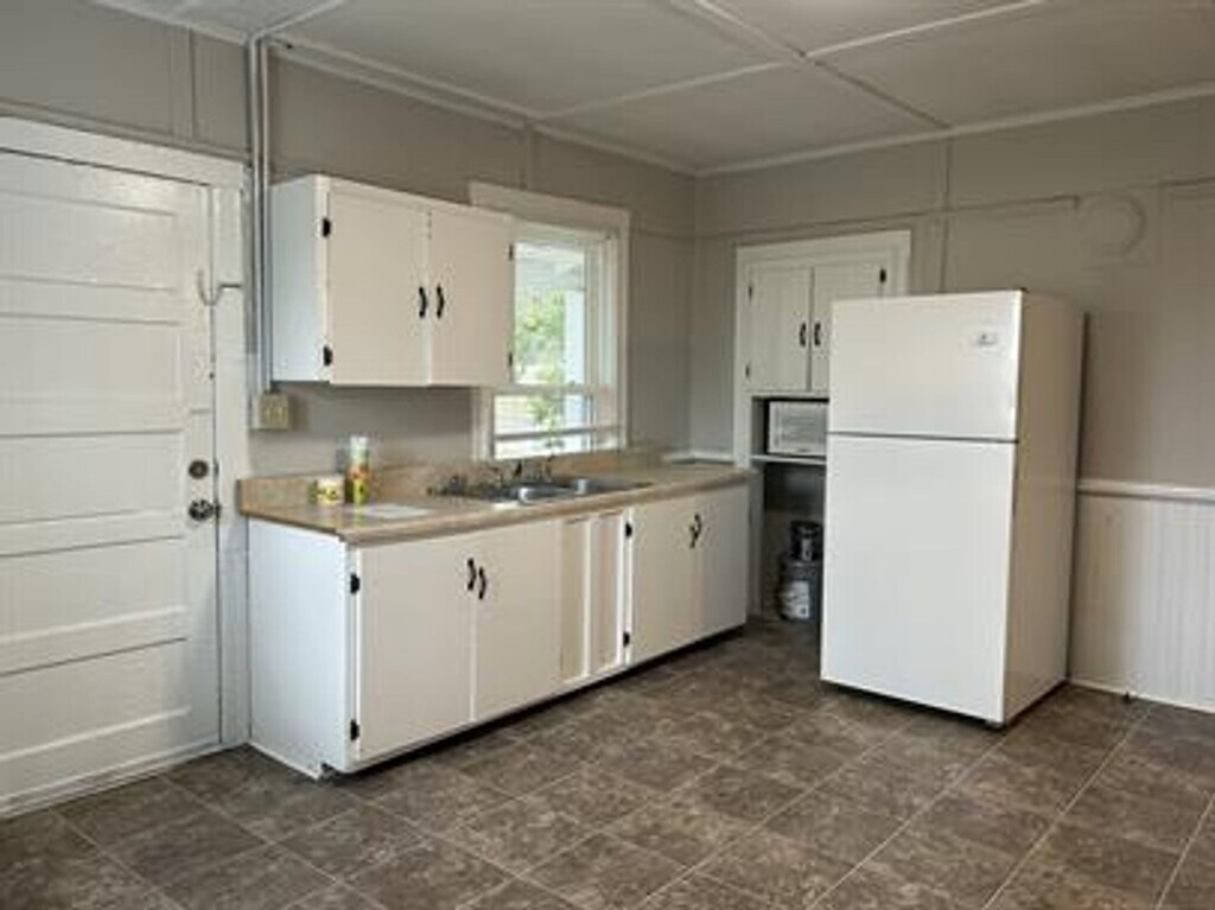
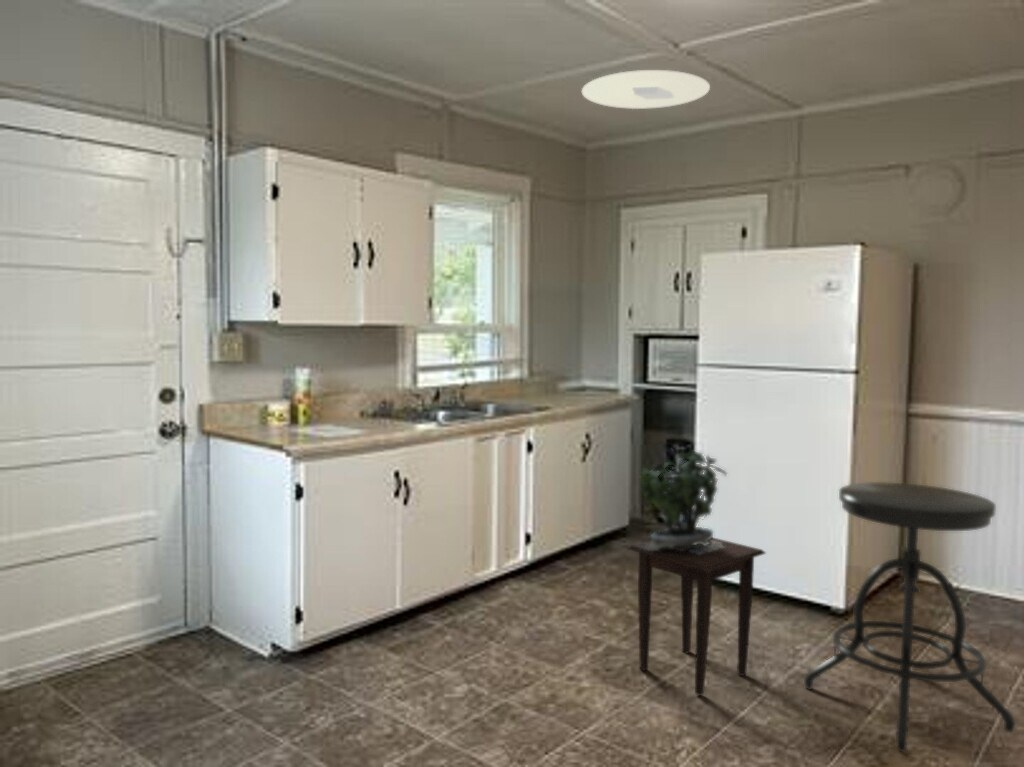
+ side table [627,537,767,697]
+ ceiling light [581,69,711,110]
+ potted plant [637,448,728,548]
+ stool [803,481,1016,753]
